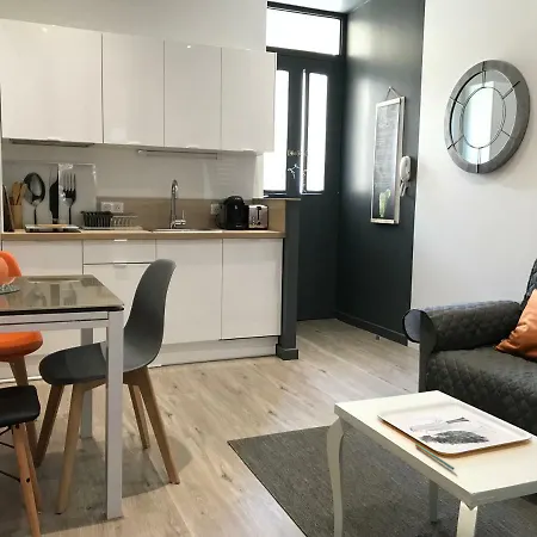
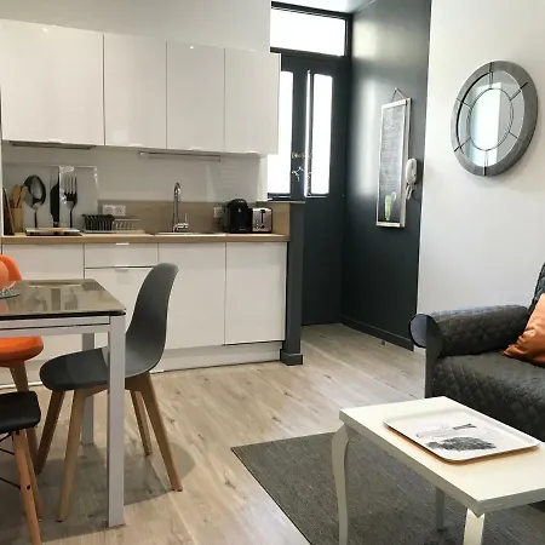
- pen [414,443,456,471]
